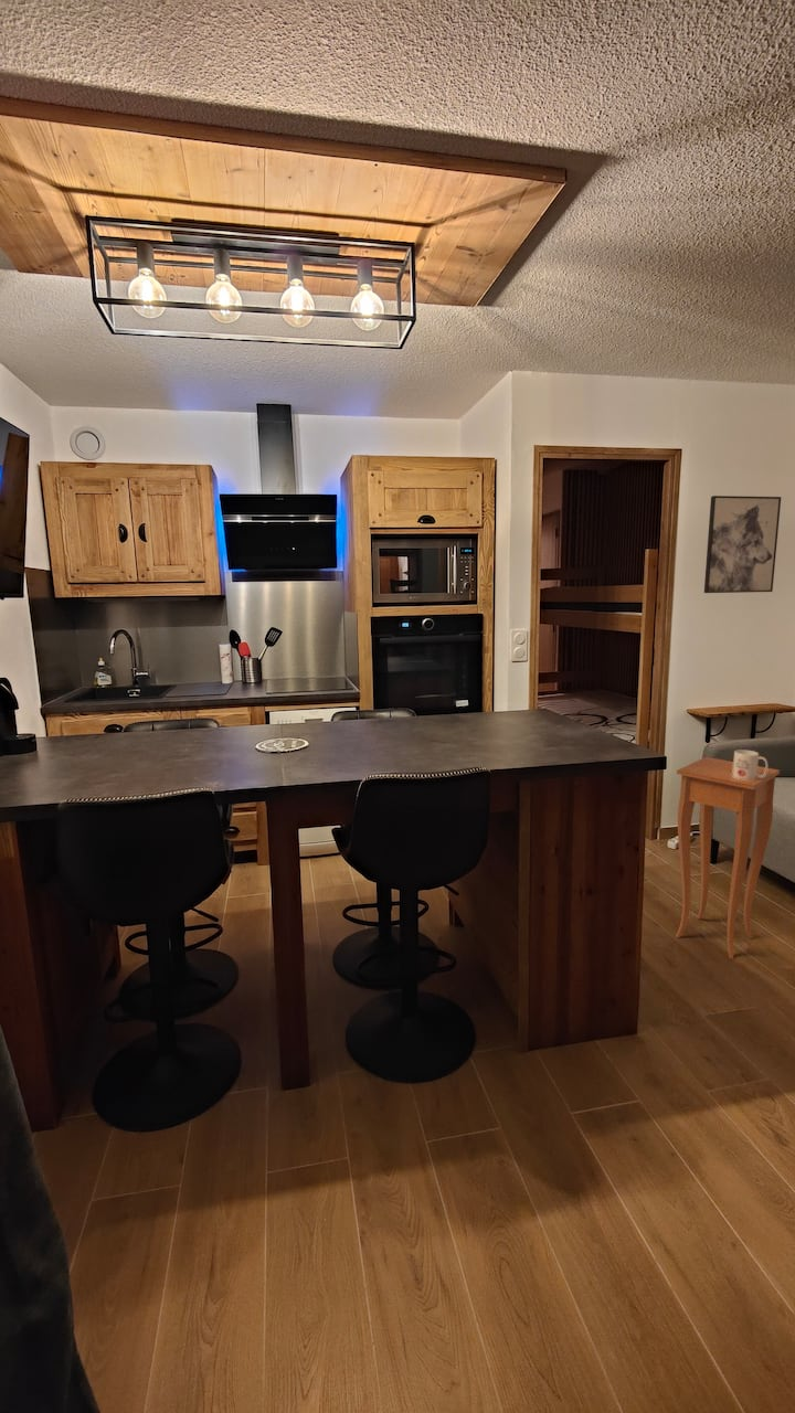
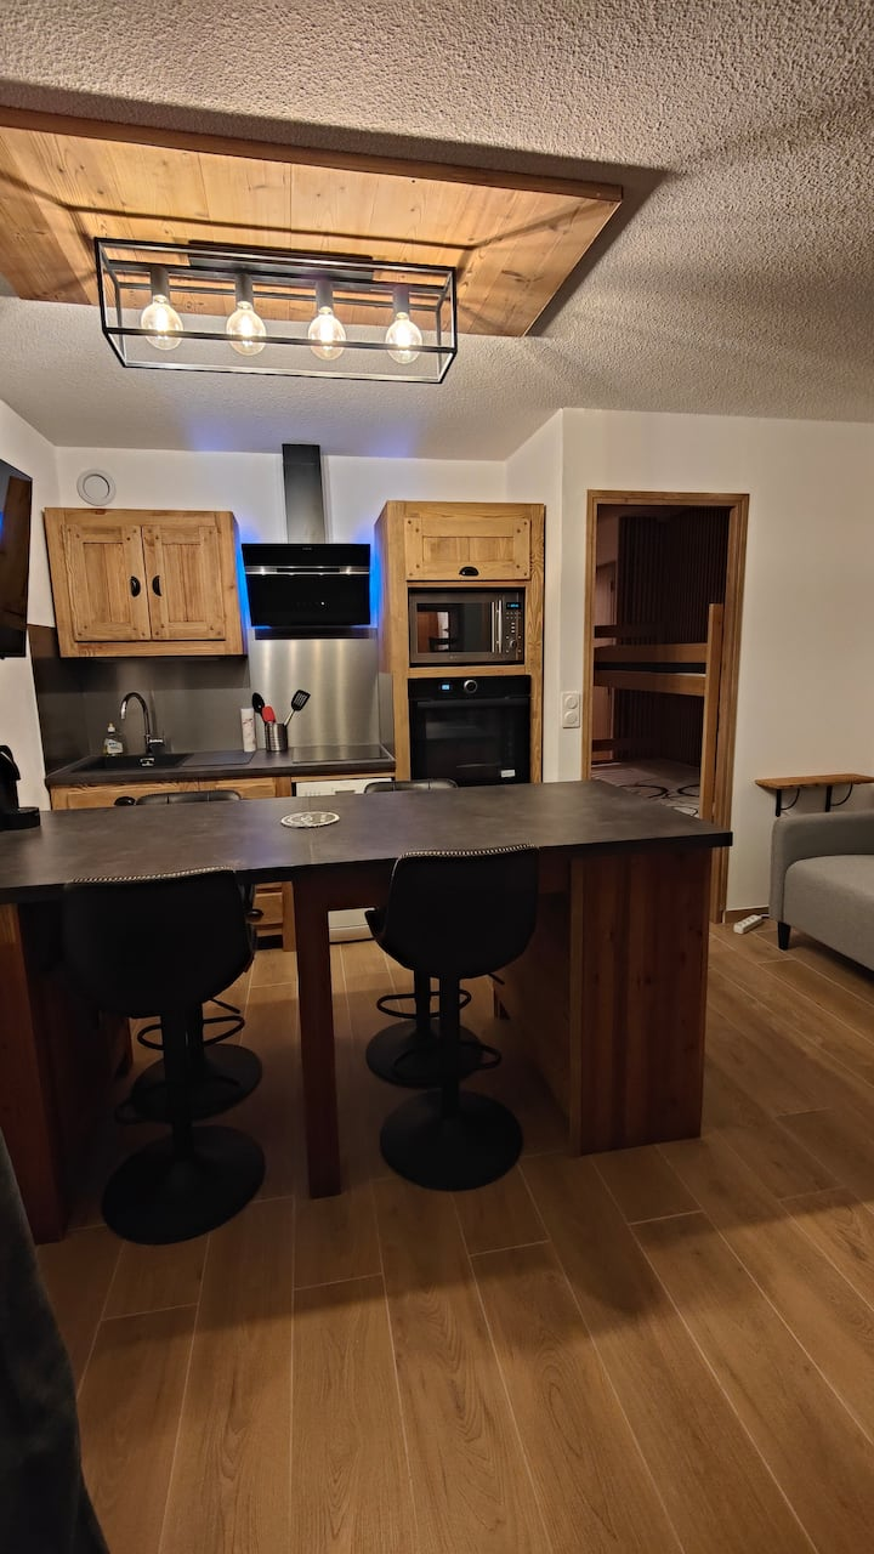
- side table [675,756,781,959]
- mug [732,748,770,780]
- wall art [703,495,783,594]
